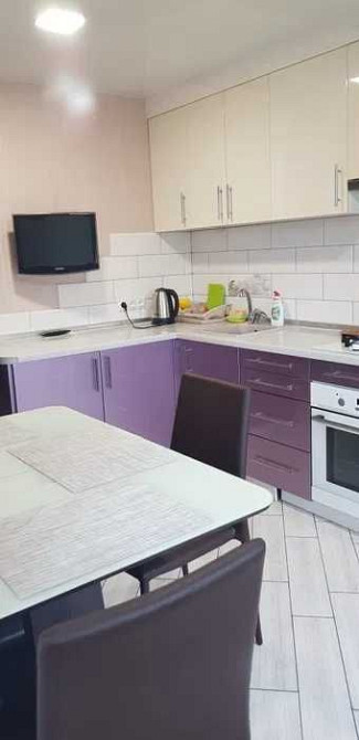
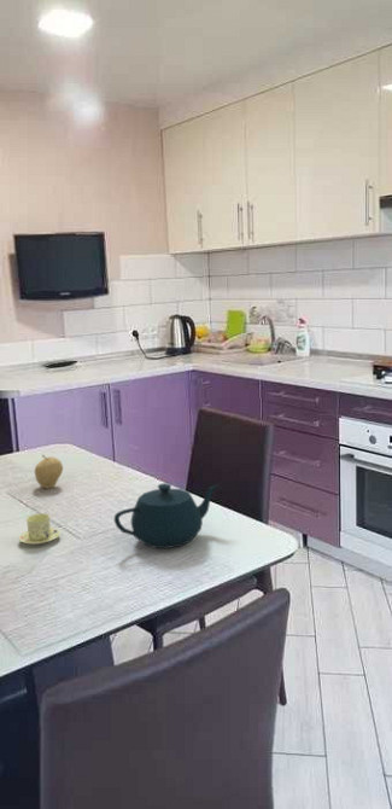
+ teapot [113,482,220,549]
+ chinaware [18,512,62,545]
+ fruit [34,454,64,489]
